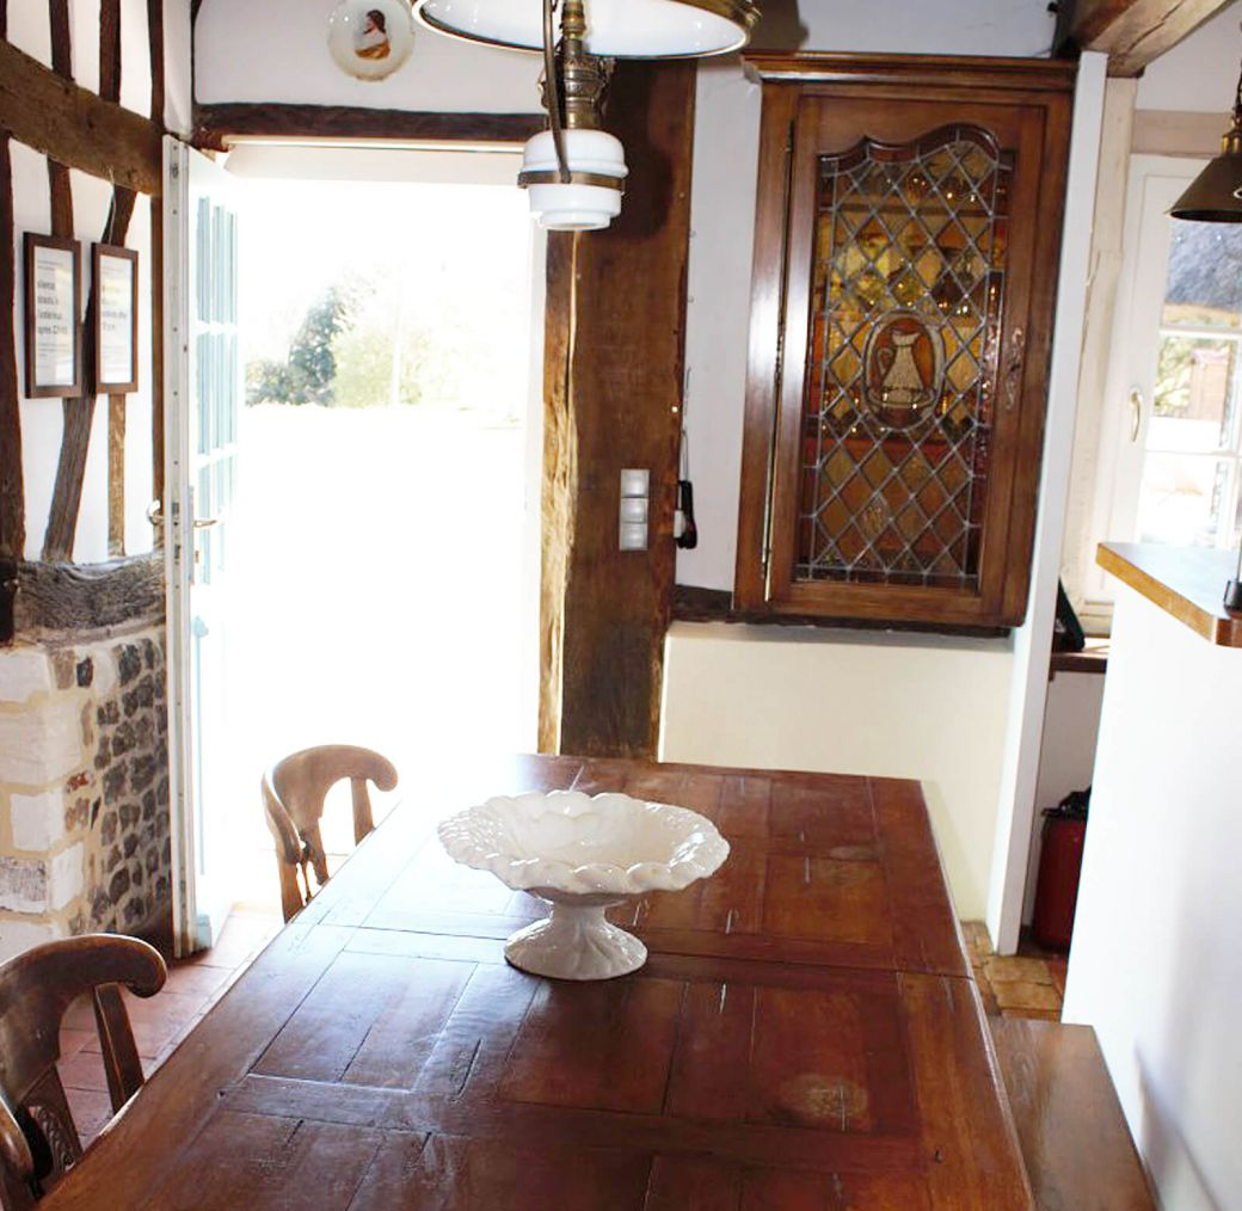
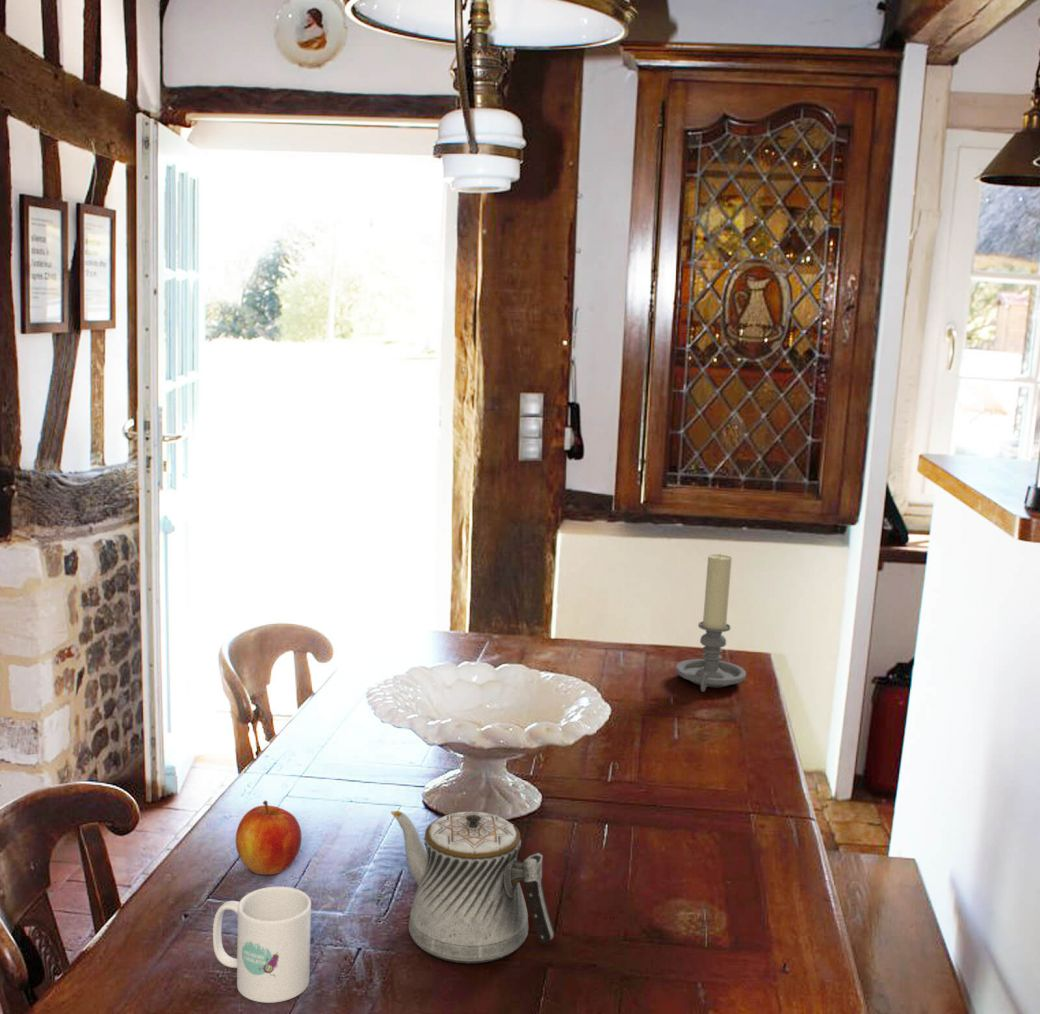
+ teapot [390,810,556,964]
+ mug [212,886,312,1004]
+ apple [235,800,302,876]
+ candle holder [675,553,747,693]
